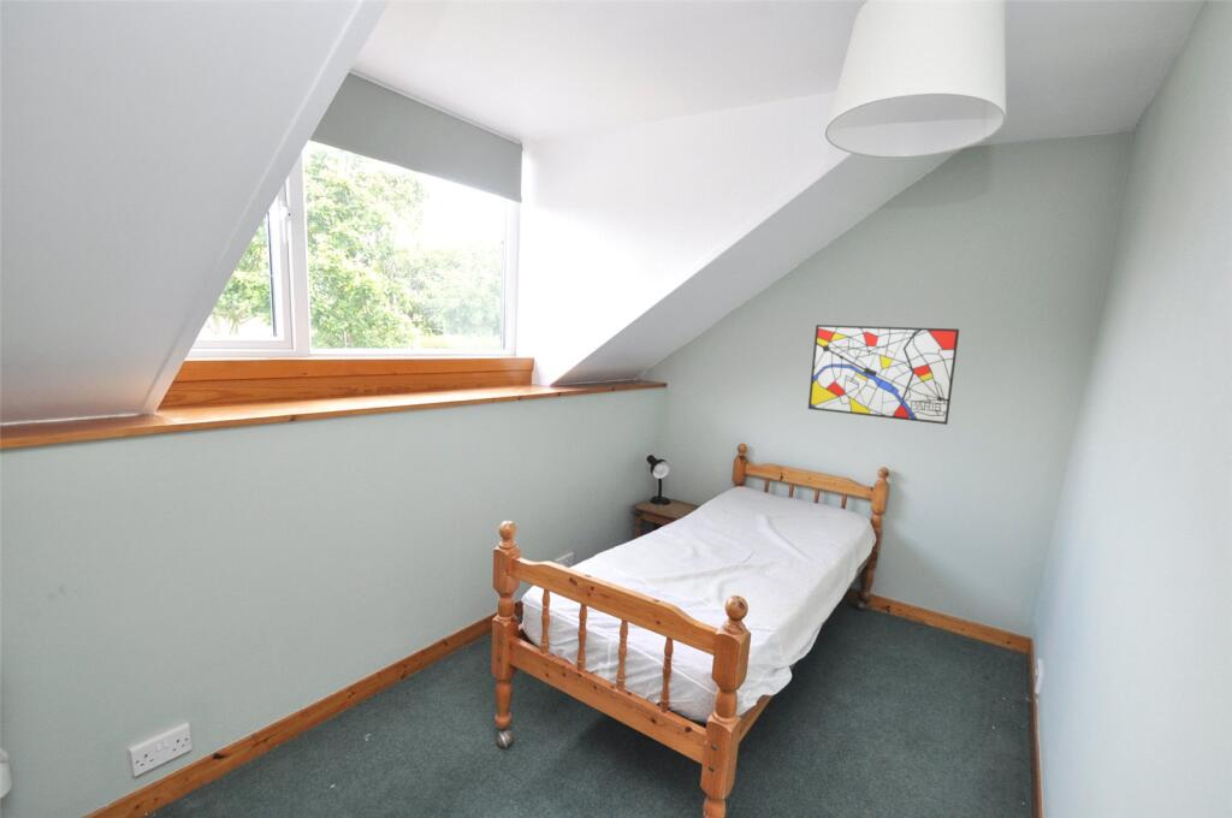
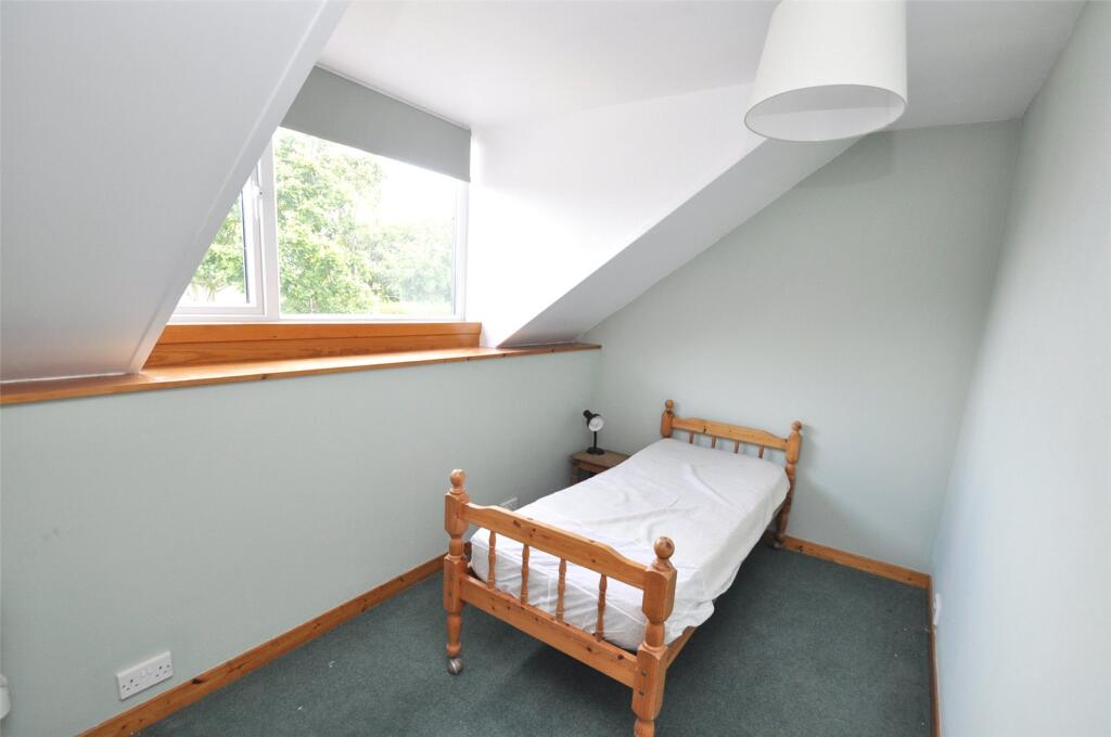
- wall art [807,324,960,426]
